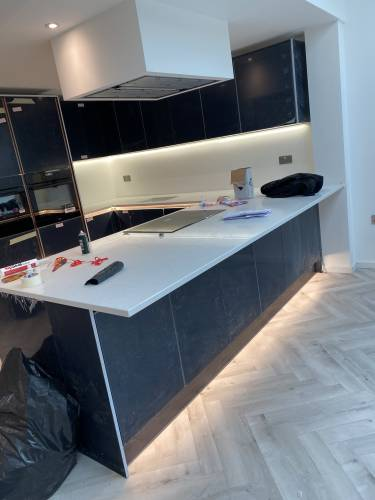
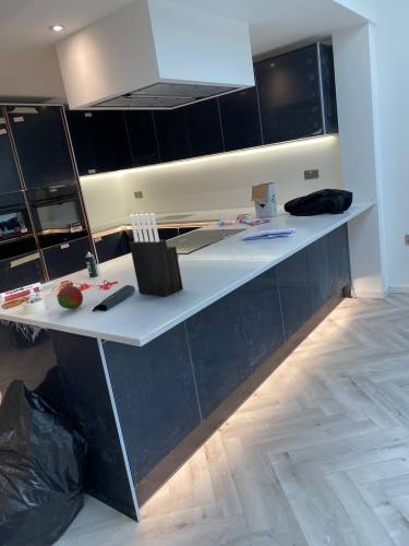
+ fruit [57,285,84,310]
+ knife block [129,212,184,298]
